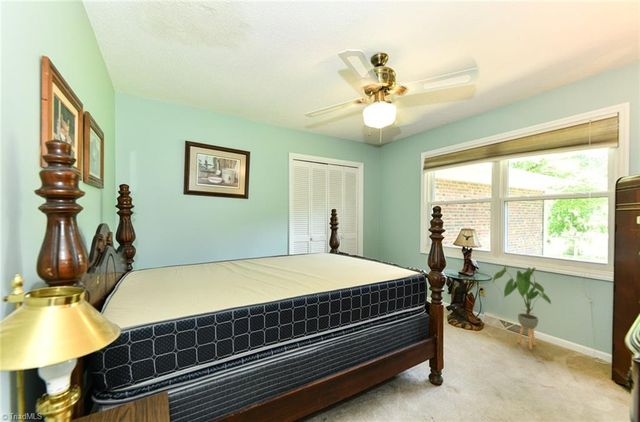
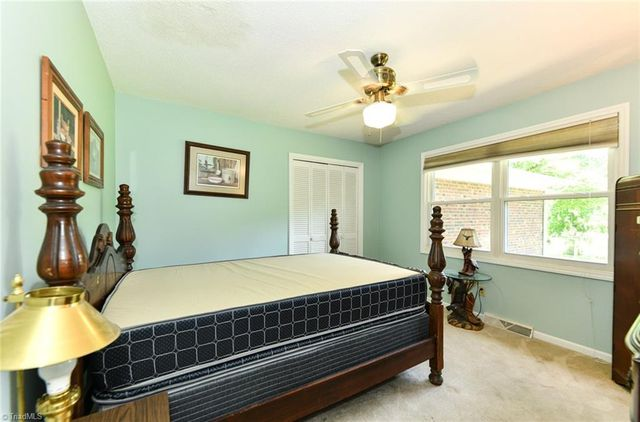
- house plant [492,264,552,351]
